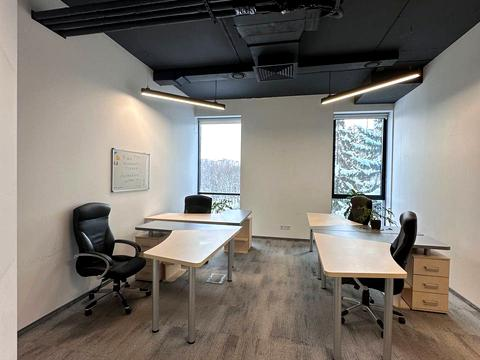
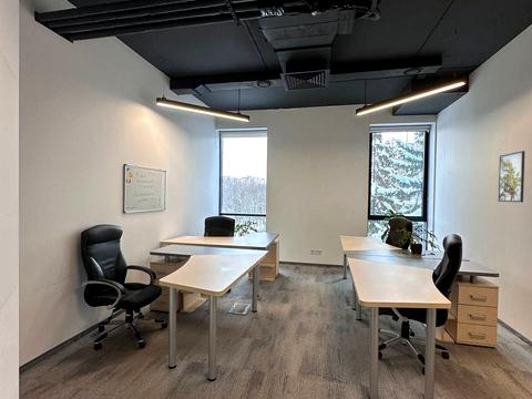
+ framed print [498,150,526,203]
